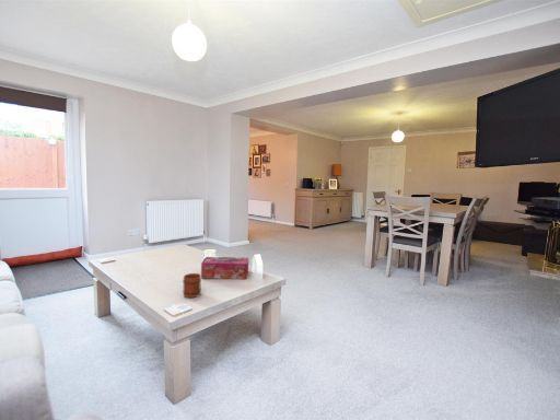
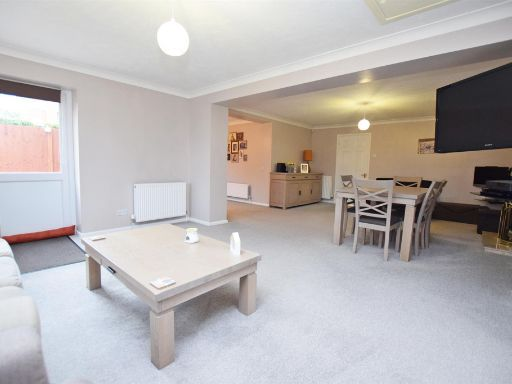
- tissue box [200,256,249,280]
- mug [182,272,202,299]
